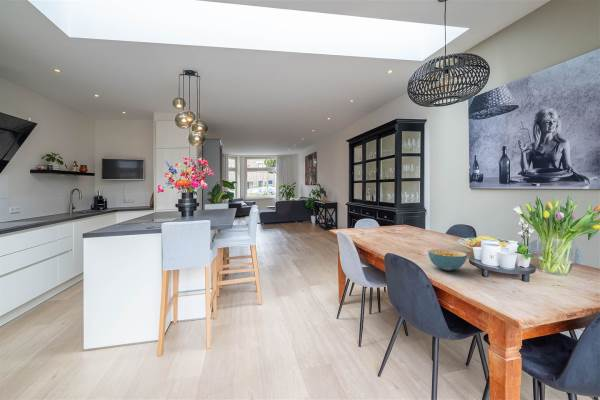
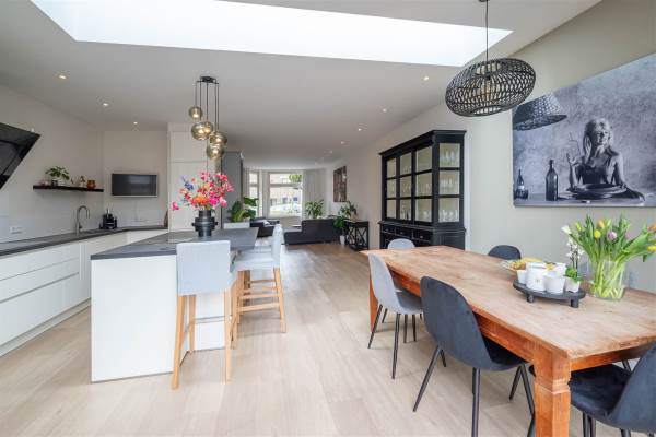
- cereal bowl [427,248,468,272]
